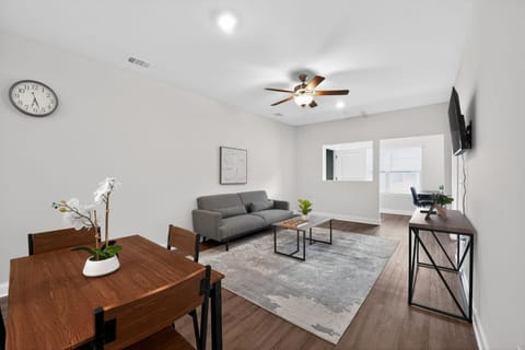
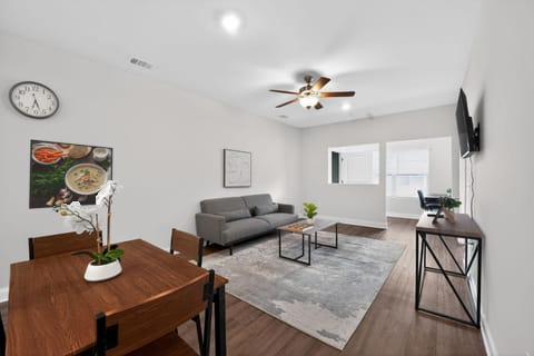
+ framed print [28,138,113,210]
